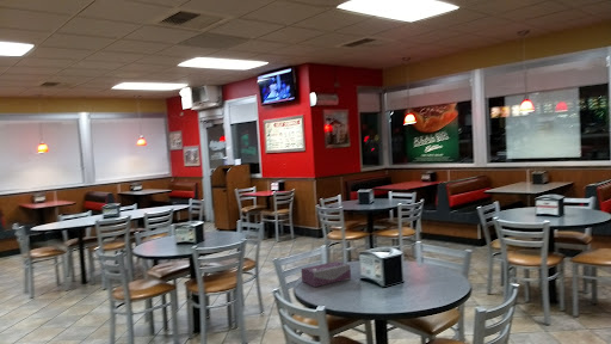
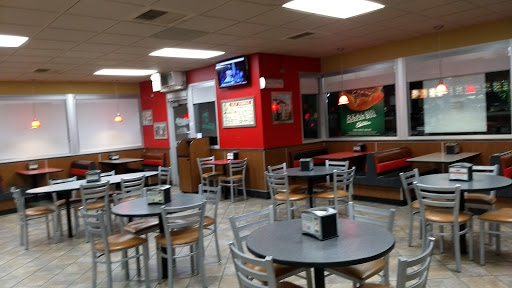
- tissue box [300,260,352,288]
